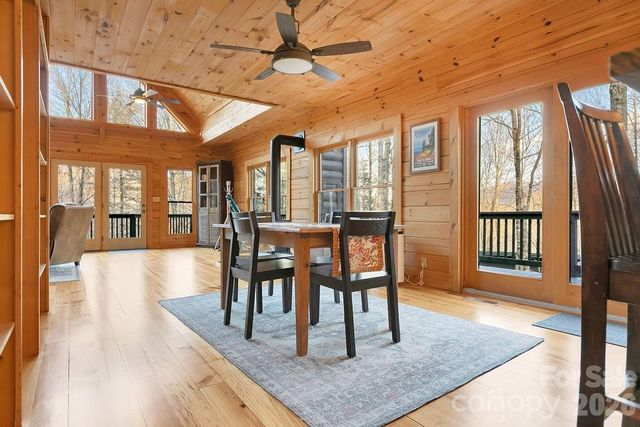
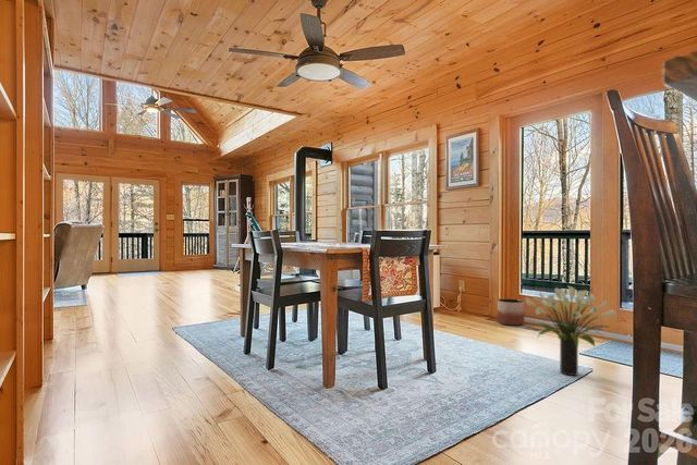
+ planter [497,297,525,327]
+ potted plant [525,285,617,377]
